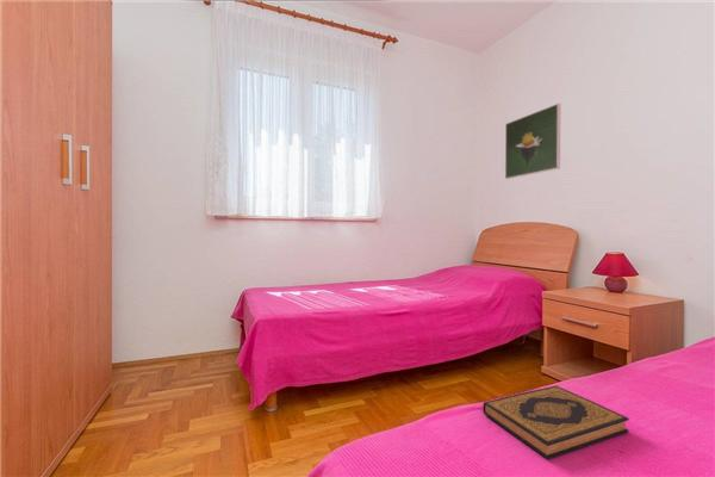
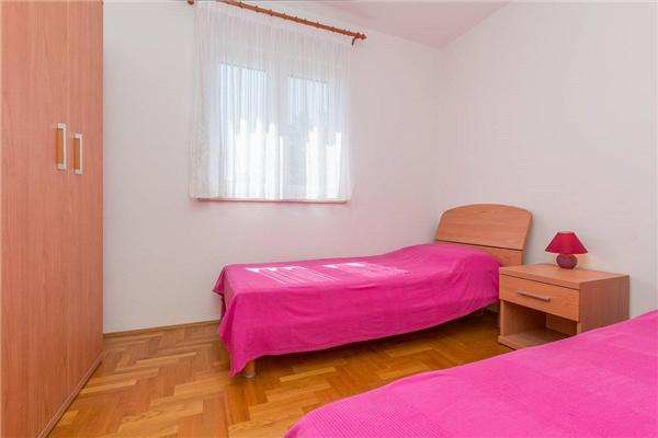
- hardback book [481,385,630,460]
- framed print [504,103,561,180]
